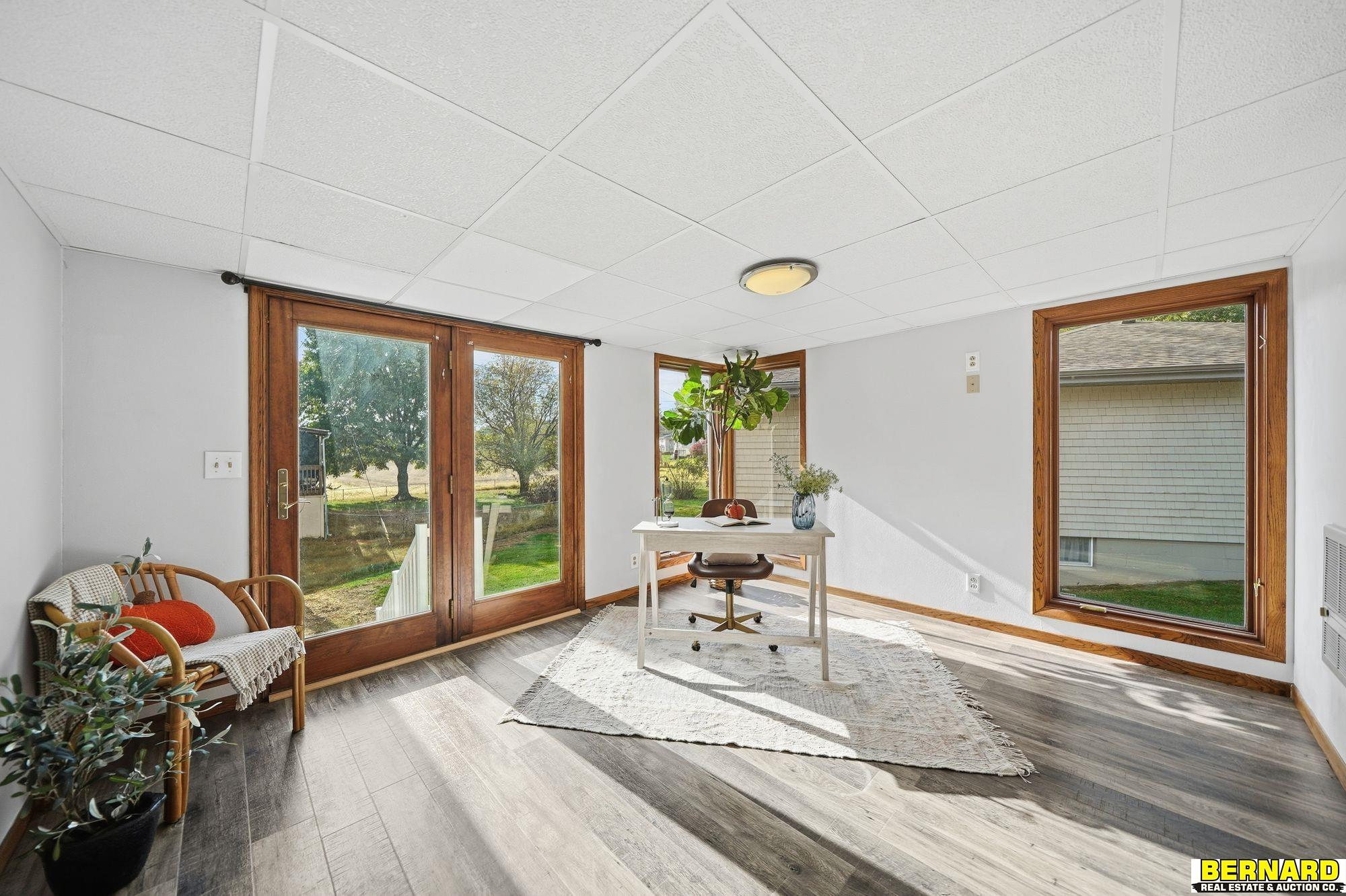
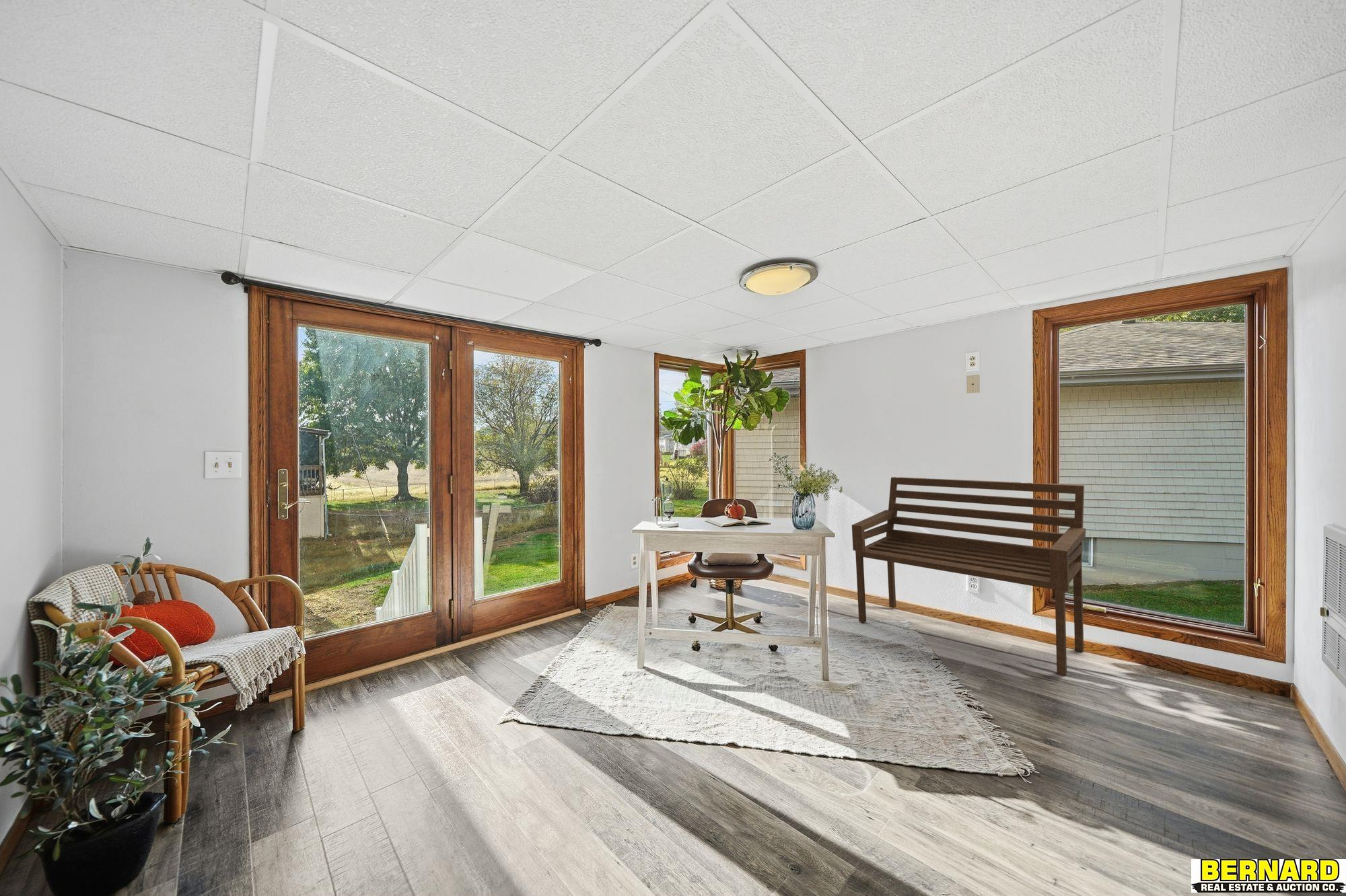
+ bench [851,476,1086,677]
